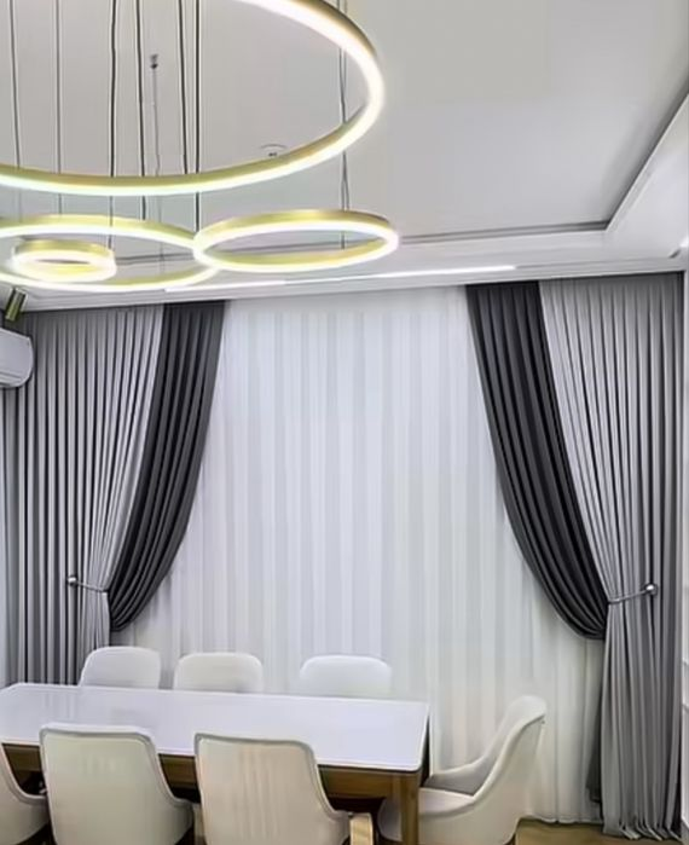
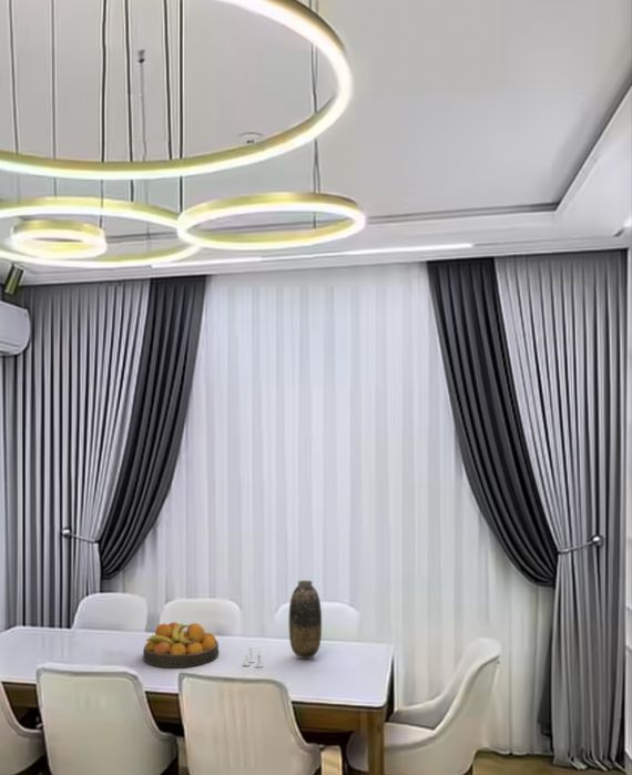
+ fruit bowl [142,621,220,669]
+ vase [288,580,323,660]
+ salt and pepper shaker set [242,645,264,669]
